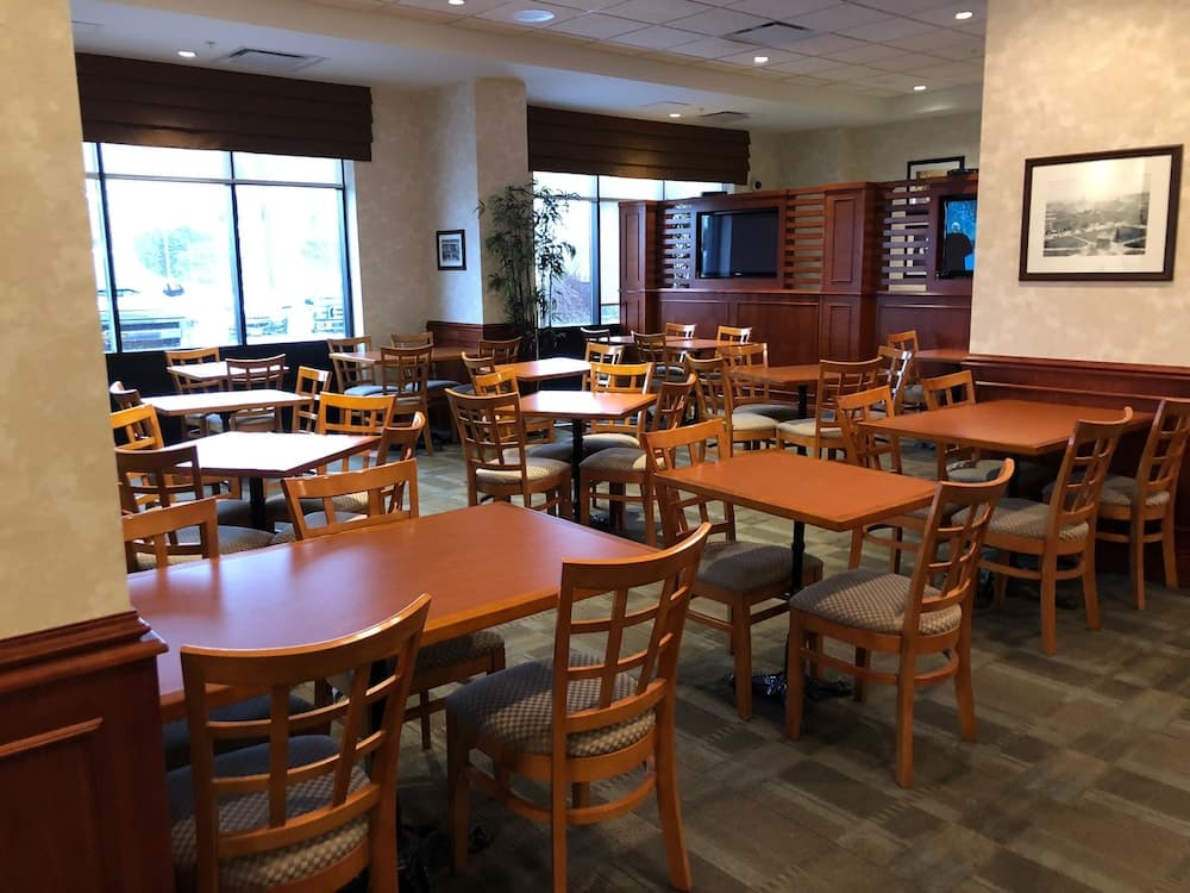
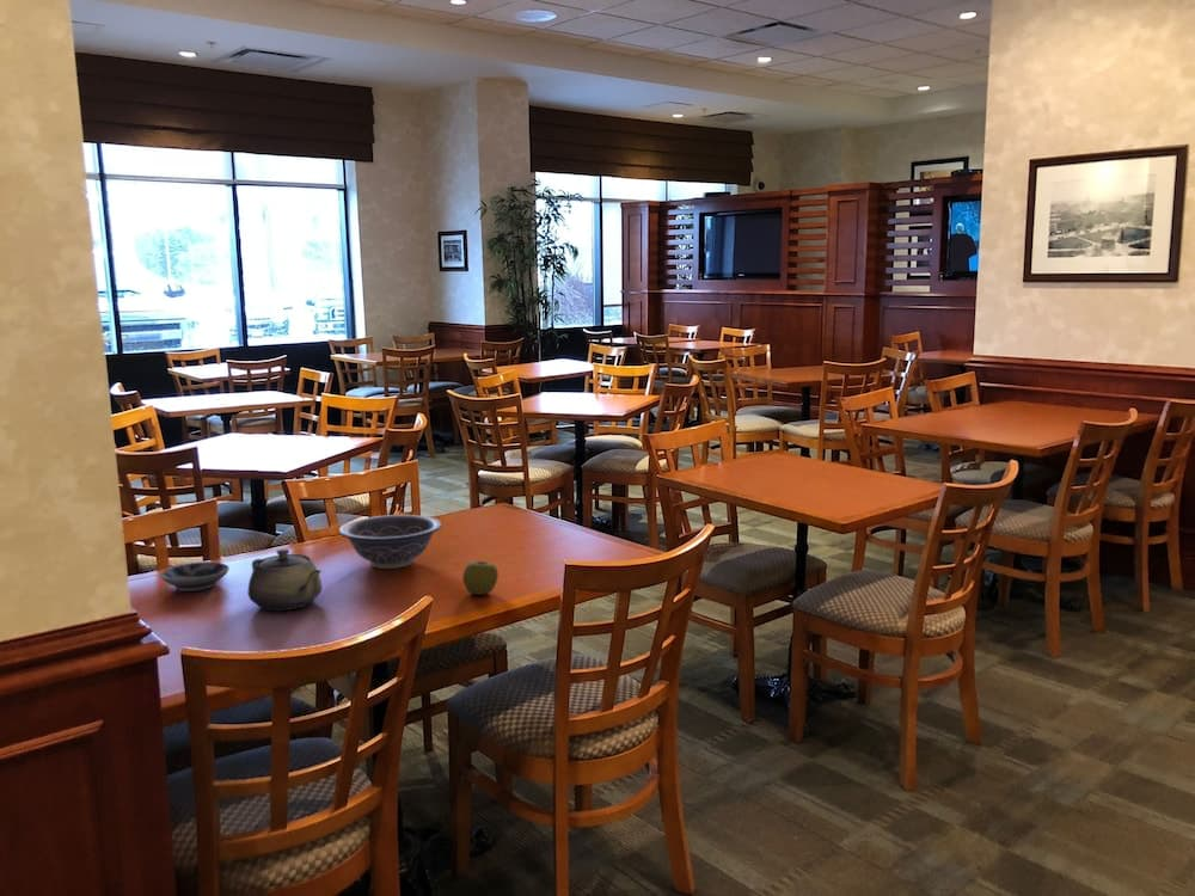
+ decorative bowl [338,514,443,570]
+ teapot [246,548,323,612]
+ apple [461,560,500,596]
+ bowl [160,560,231,593]
